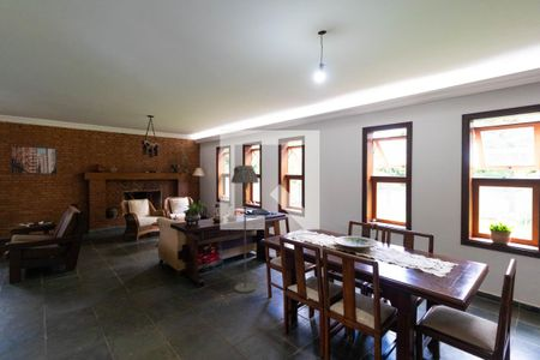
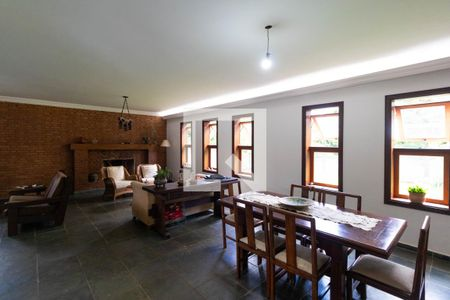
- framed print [10,145,58,175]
- floor lamp [230,164,260,294]
